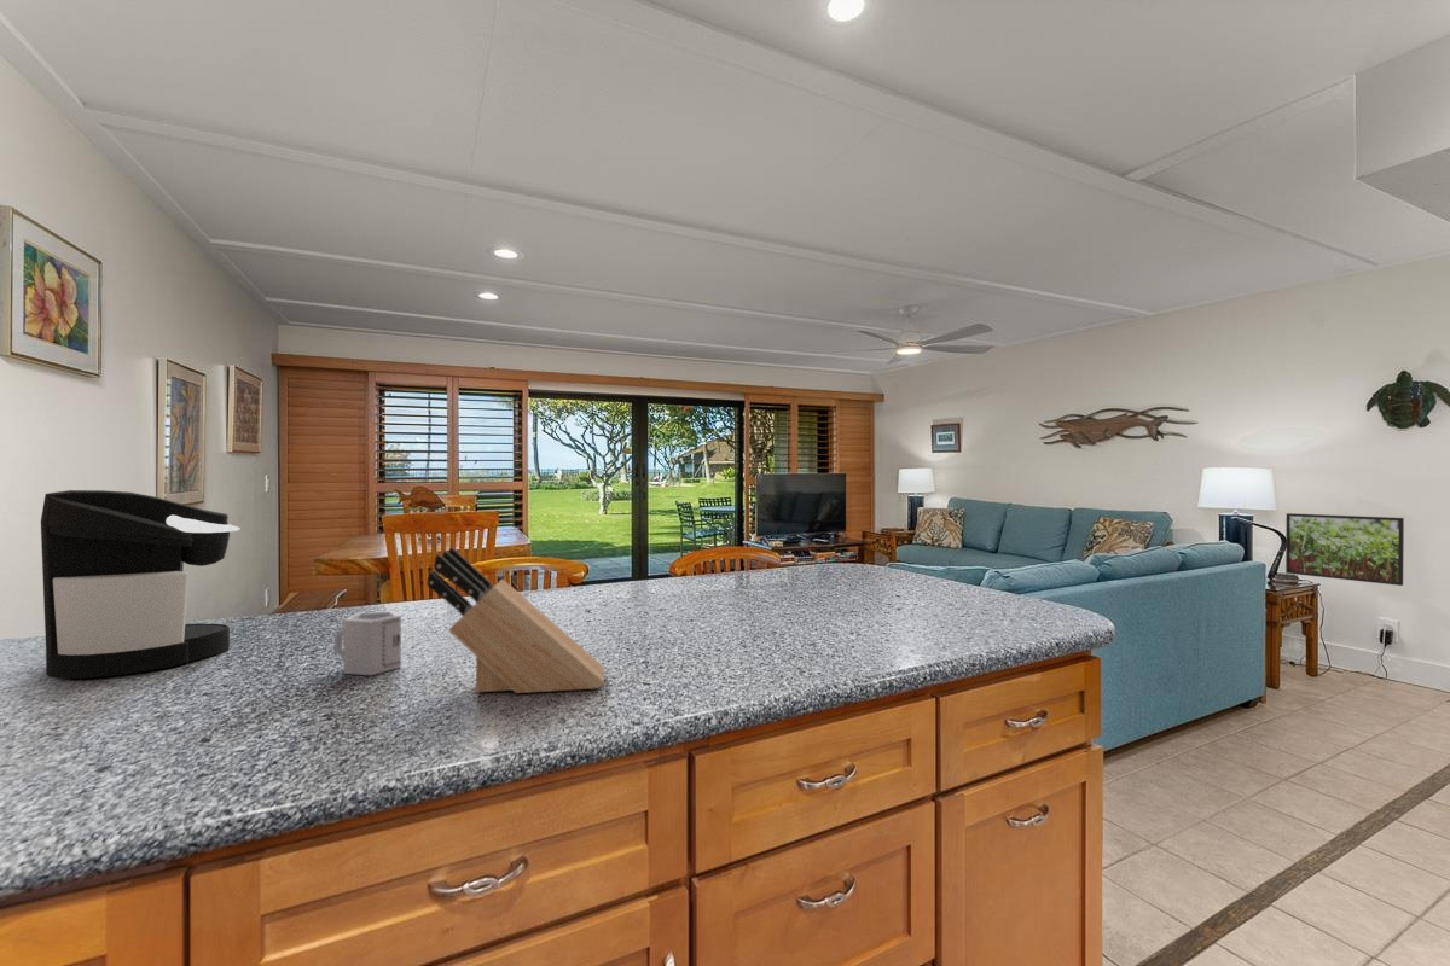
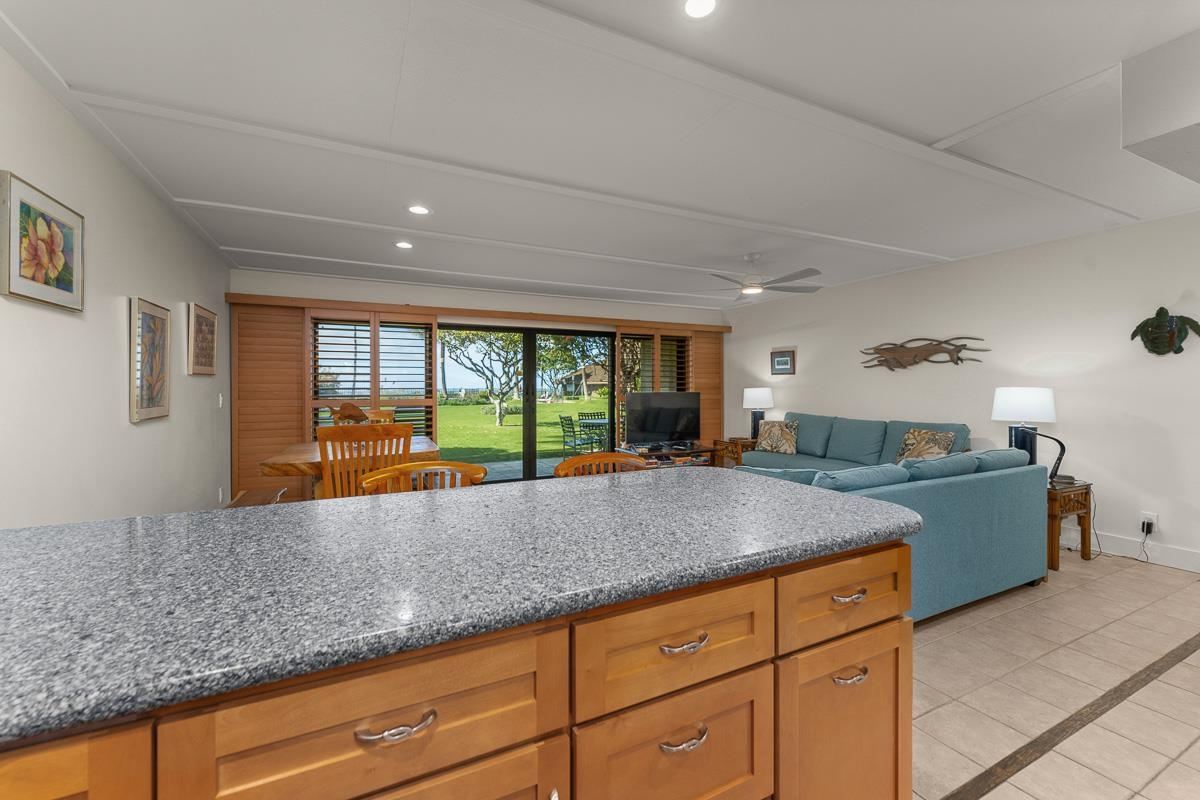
- knife block [425,546,605,694]
- coffee maker [40,489,242,680]
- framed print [1284,512,1405,587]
- cup [334,610,402,676]
